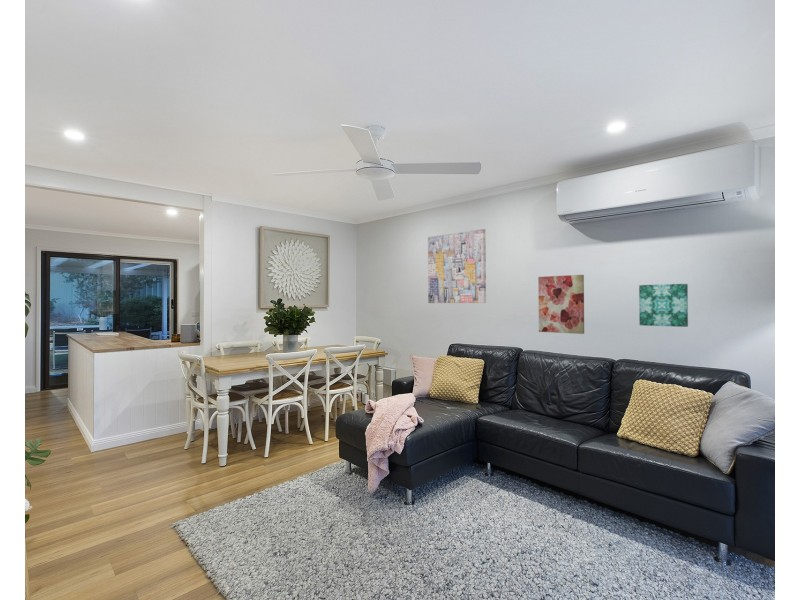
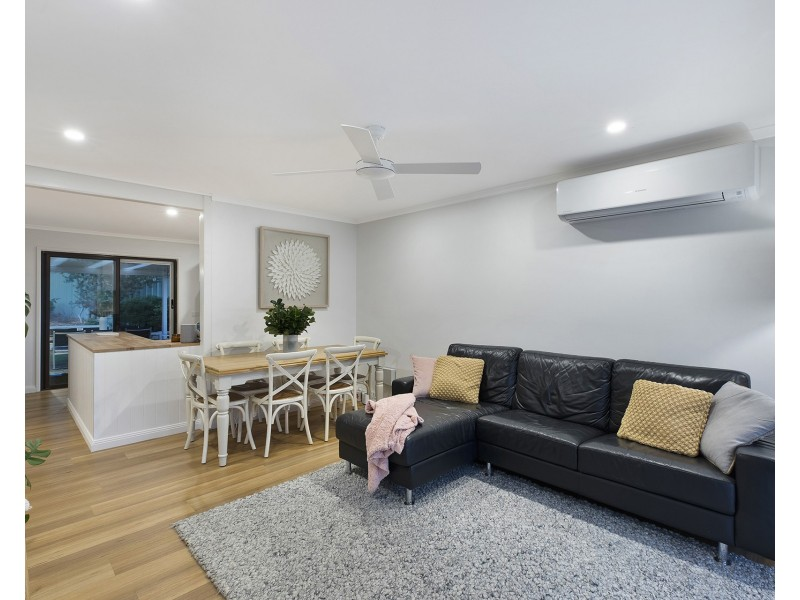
- wall art [638,283,689,328]
- wall art [537,274,585,335]
- wall art [427,228,487,304]
